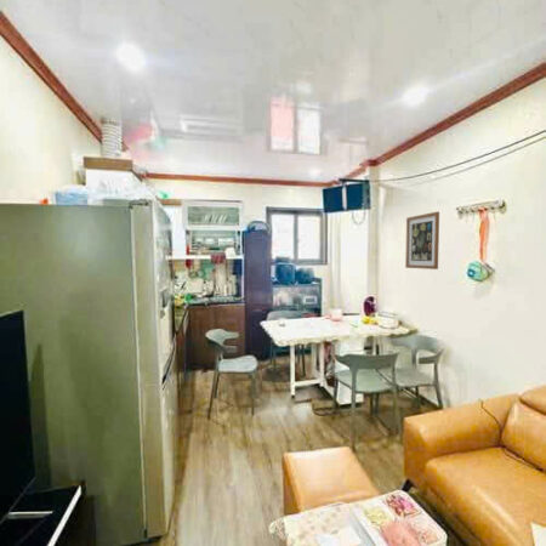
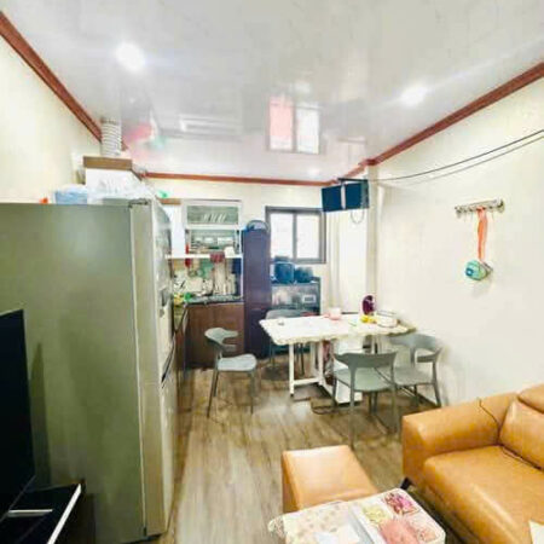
- wall art [404,210,440,271]
